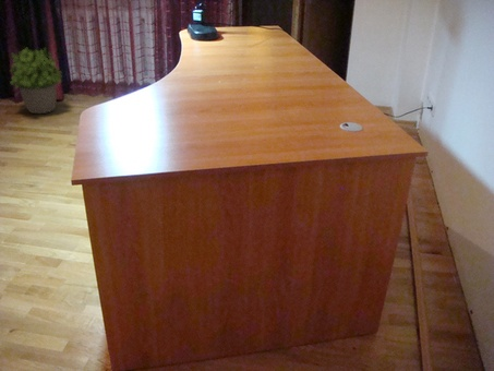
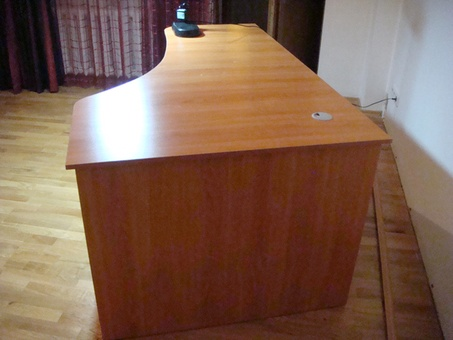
- potted plant [9,47,63,115]
